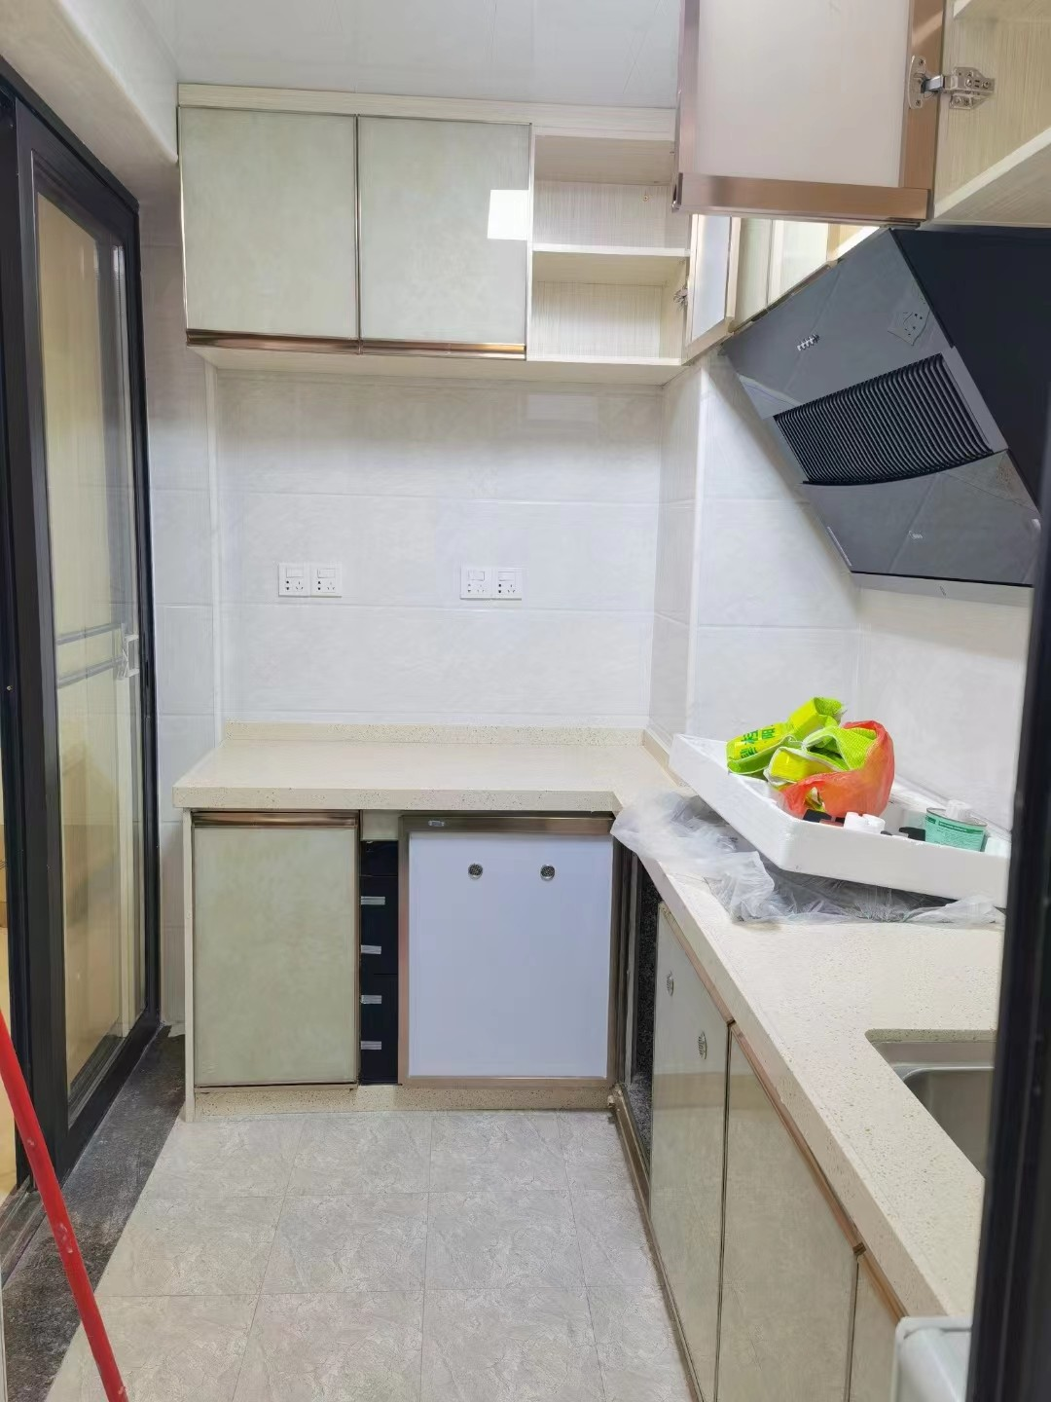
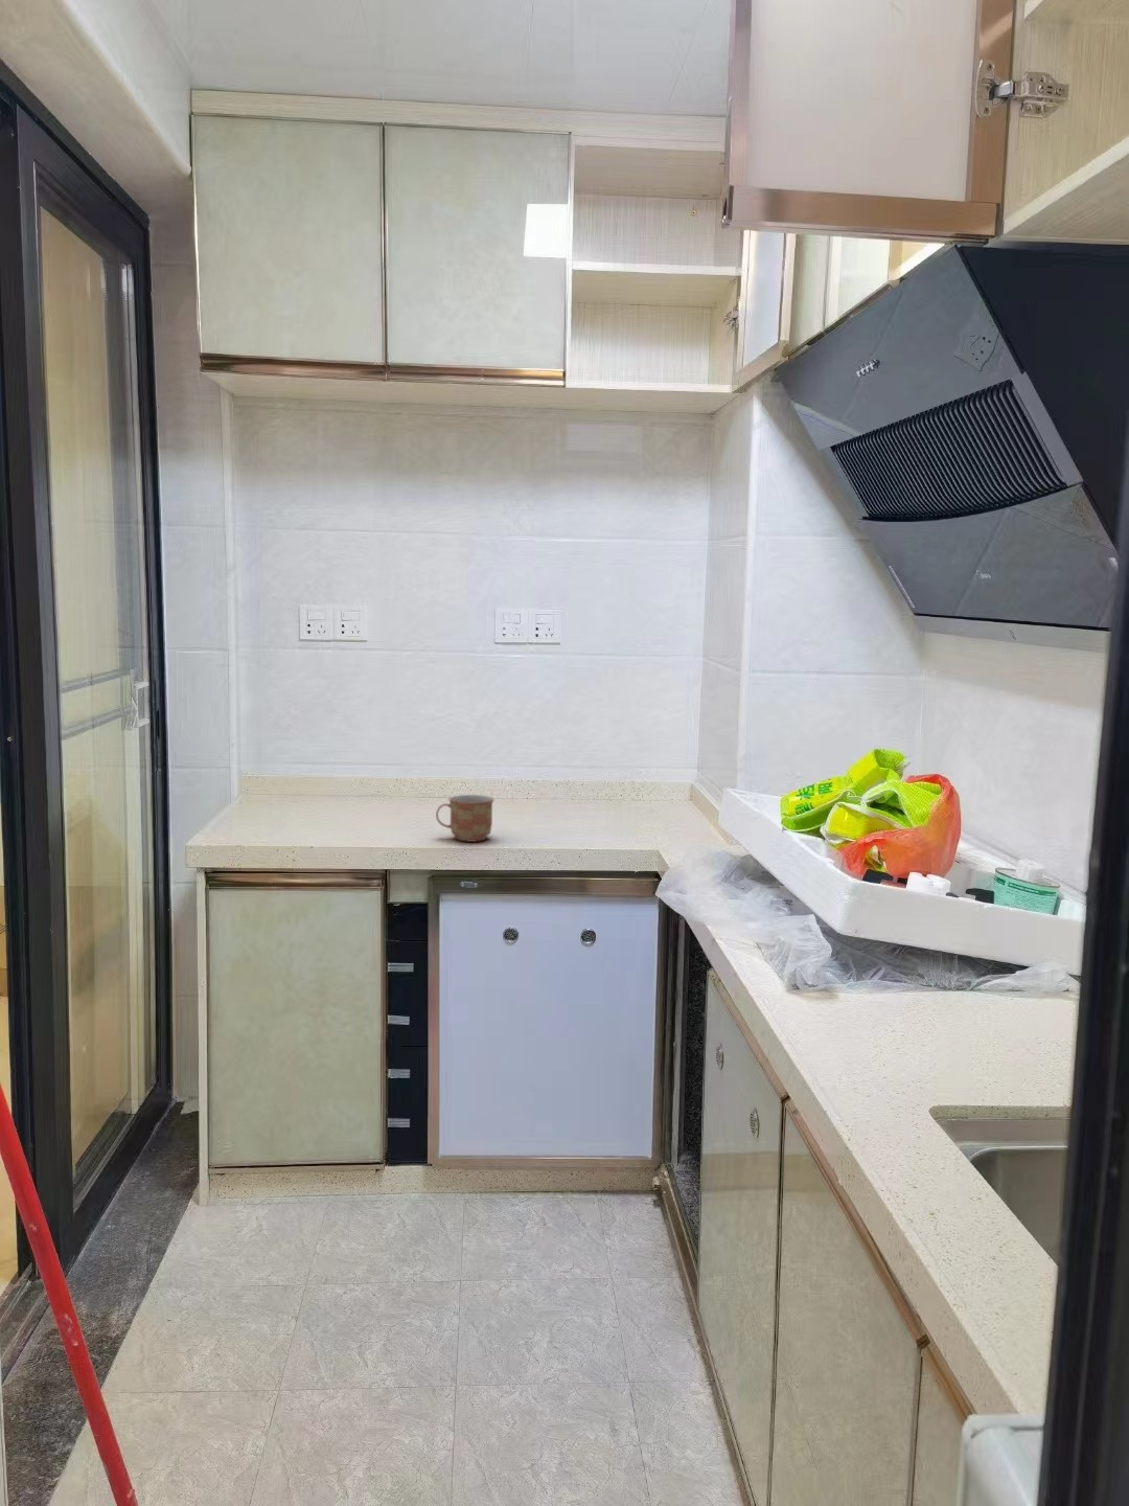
+ mug [435,793,495,843]
